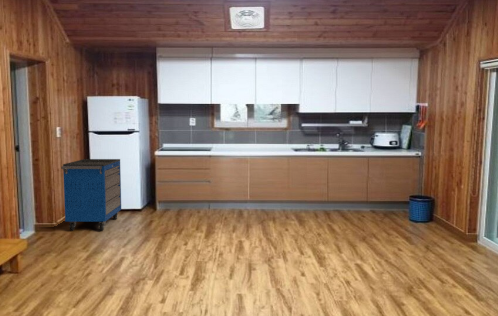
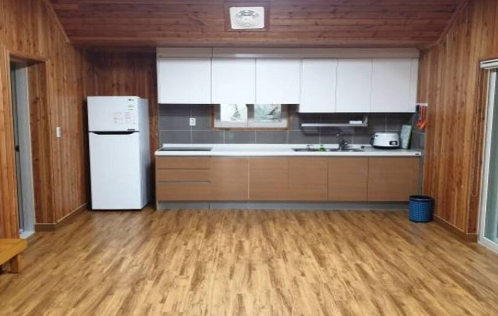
- storage cabinet [60,158,122,232]
